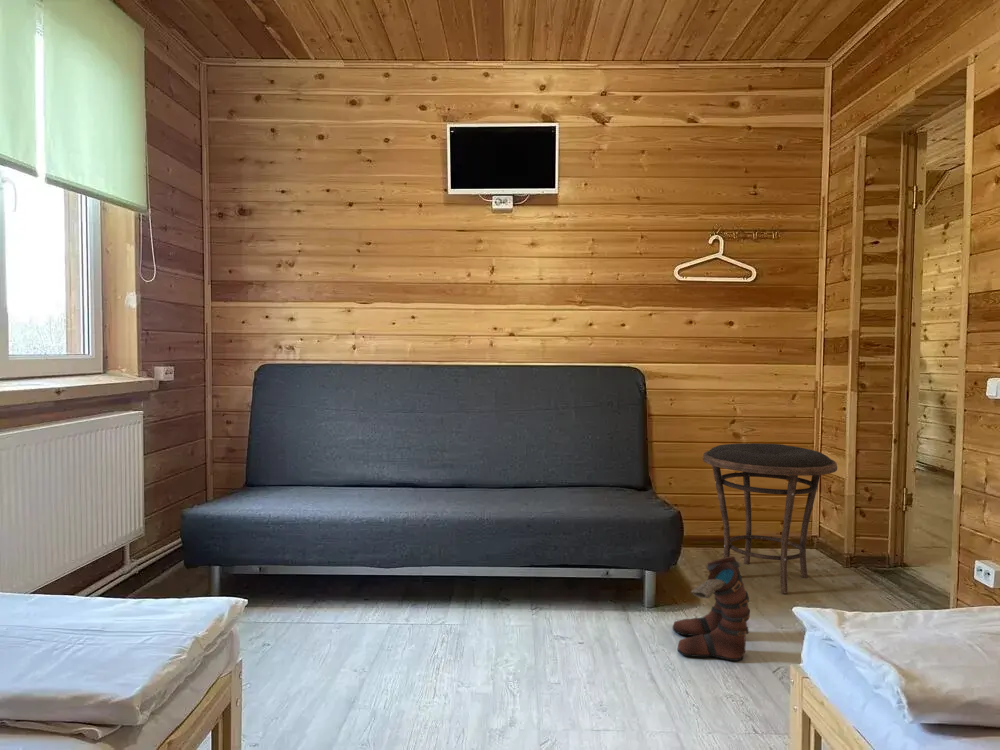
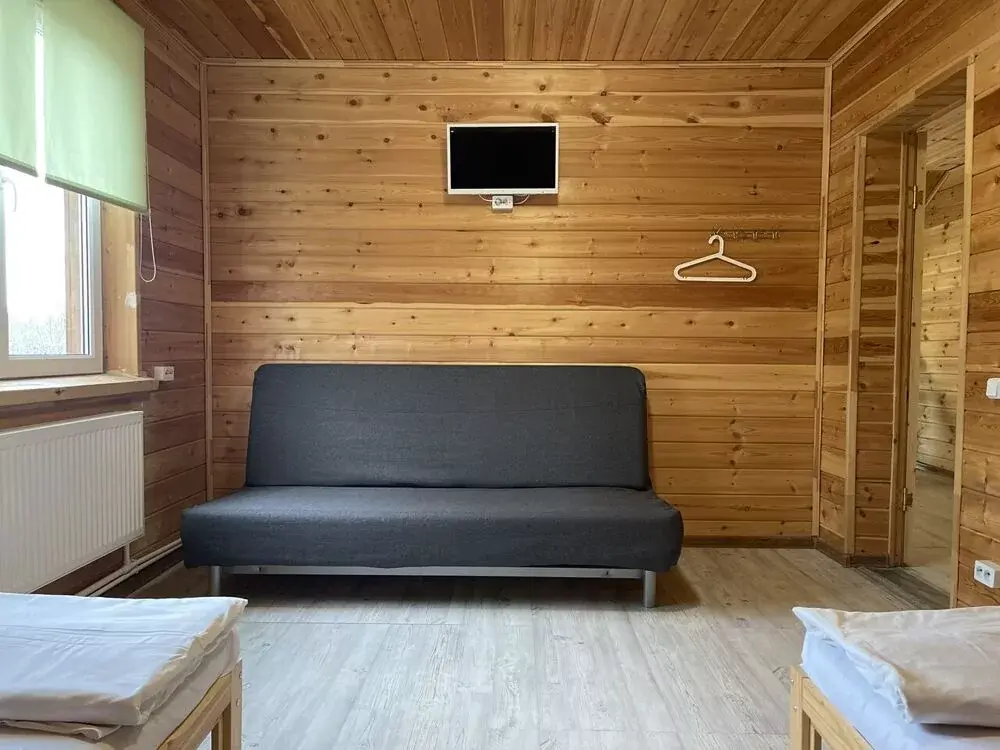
- side table [702,442,838,594]
- boots [672,555,751,662]
